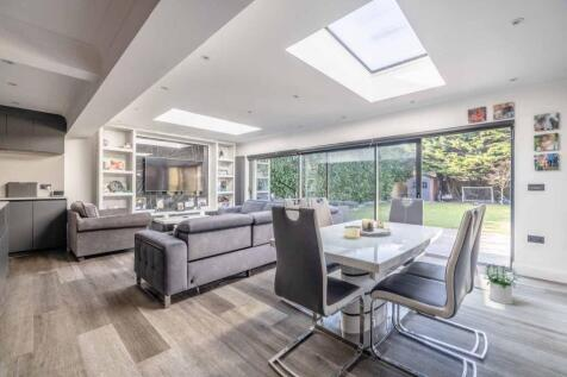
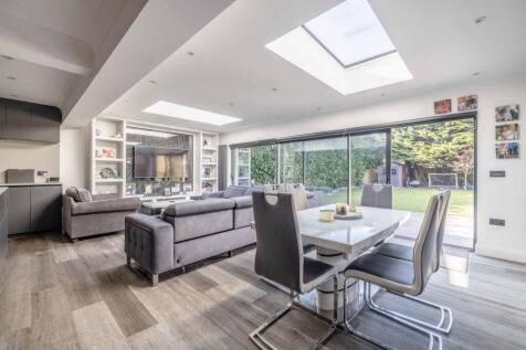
- potted plant [482,263,521,306]
